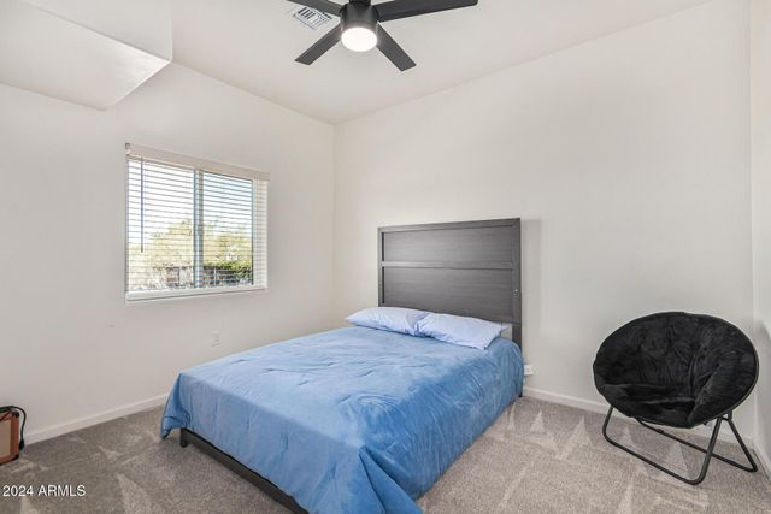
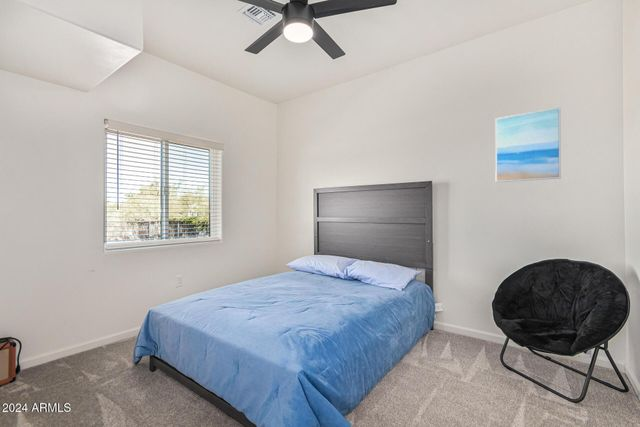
+ wall art [494,106,562,183]
